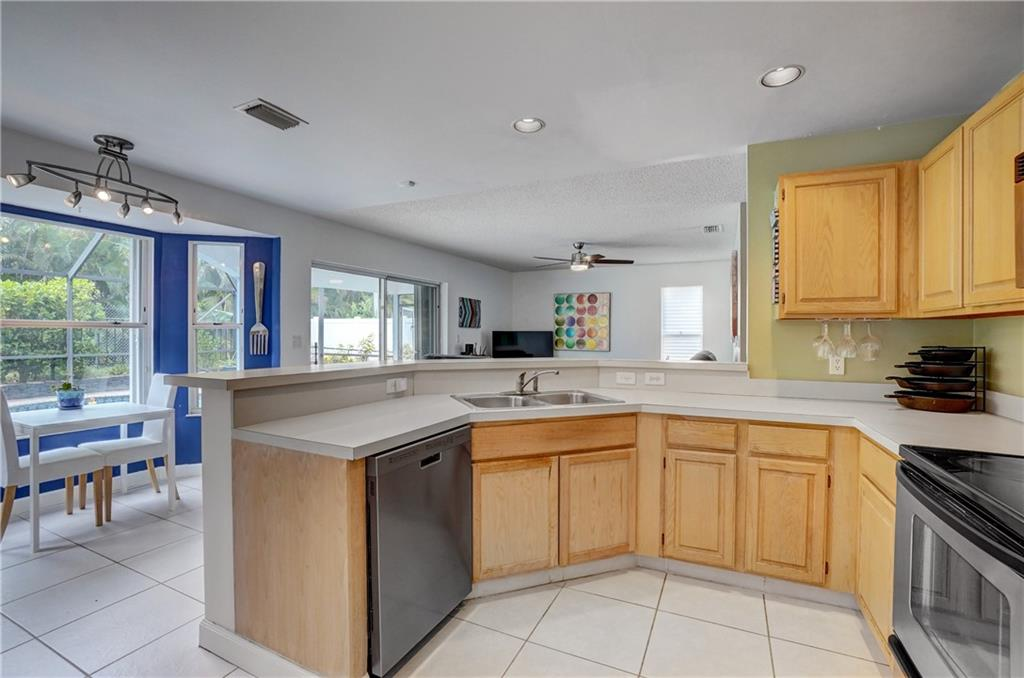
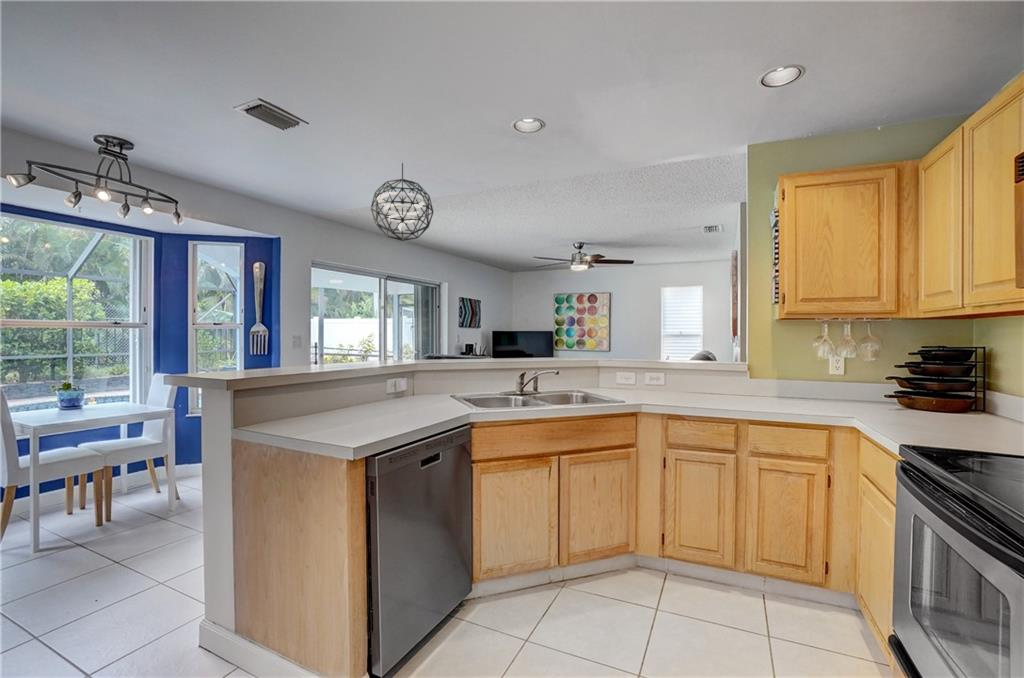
+ pendant light [370,162,434,242]
